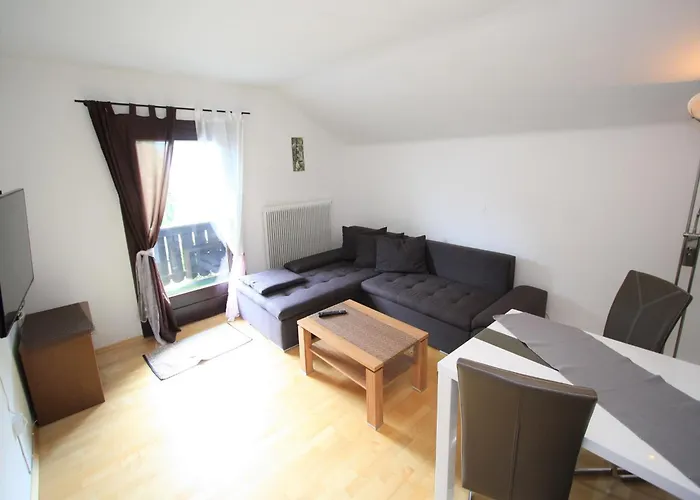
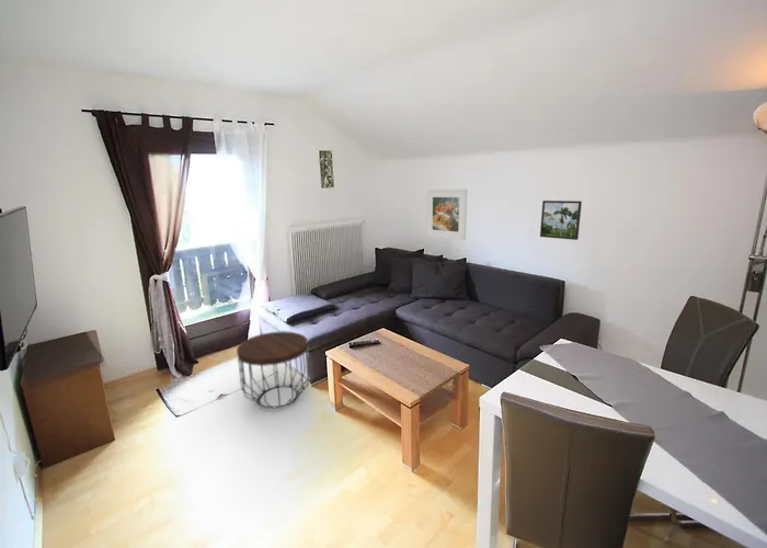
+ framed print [539,199,583,241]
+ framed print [425,189,468,241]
+ side table [236,330,311,409]
